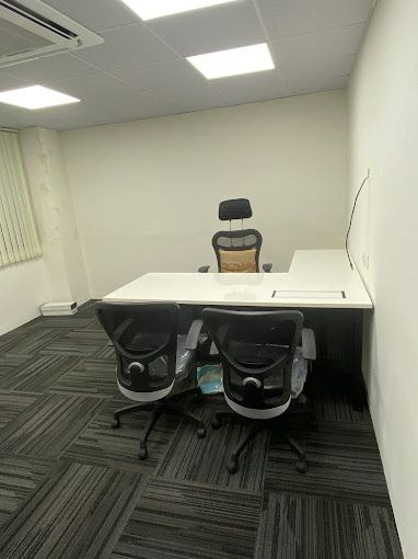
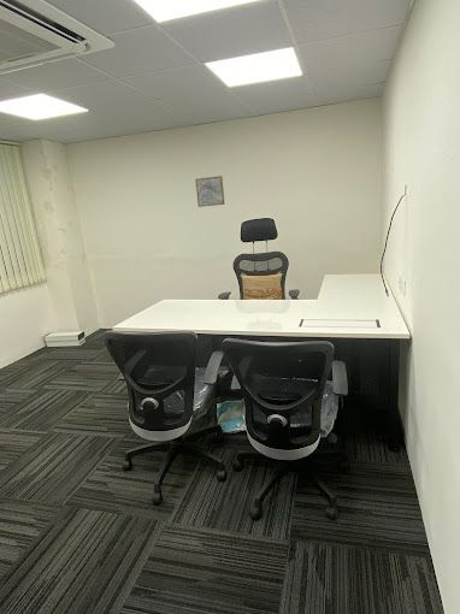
+ wall art [194,175,225,208]
